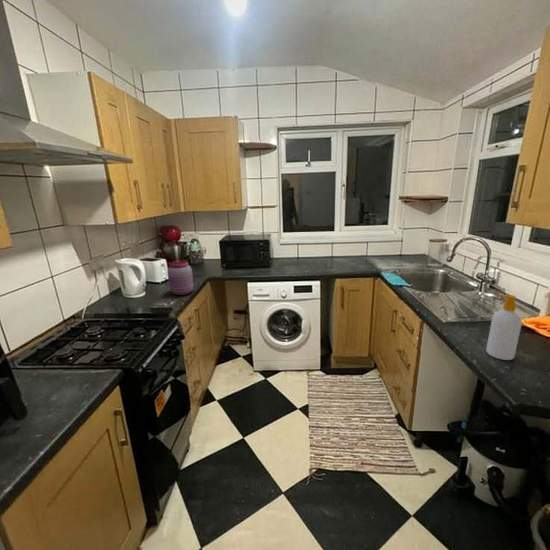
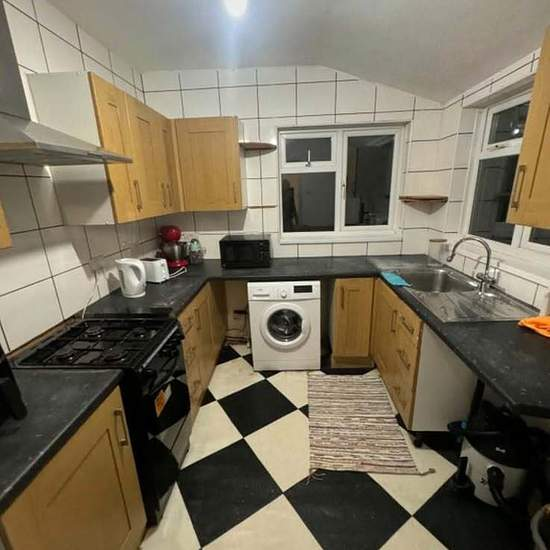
- soap bottle [485,294,523,361]
- jar [167,260,195,296]
